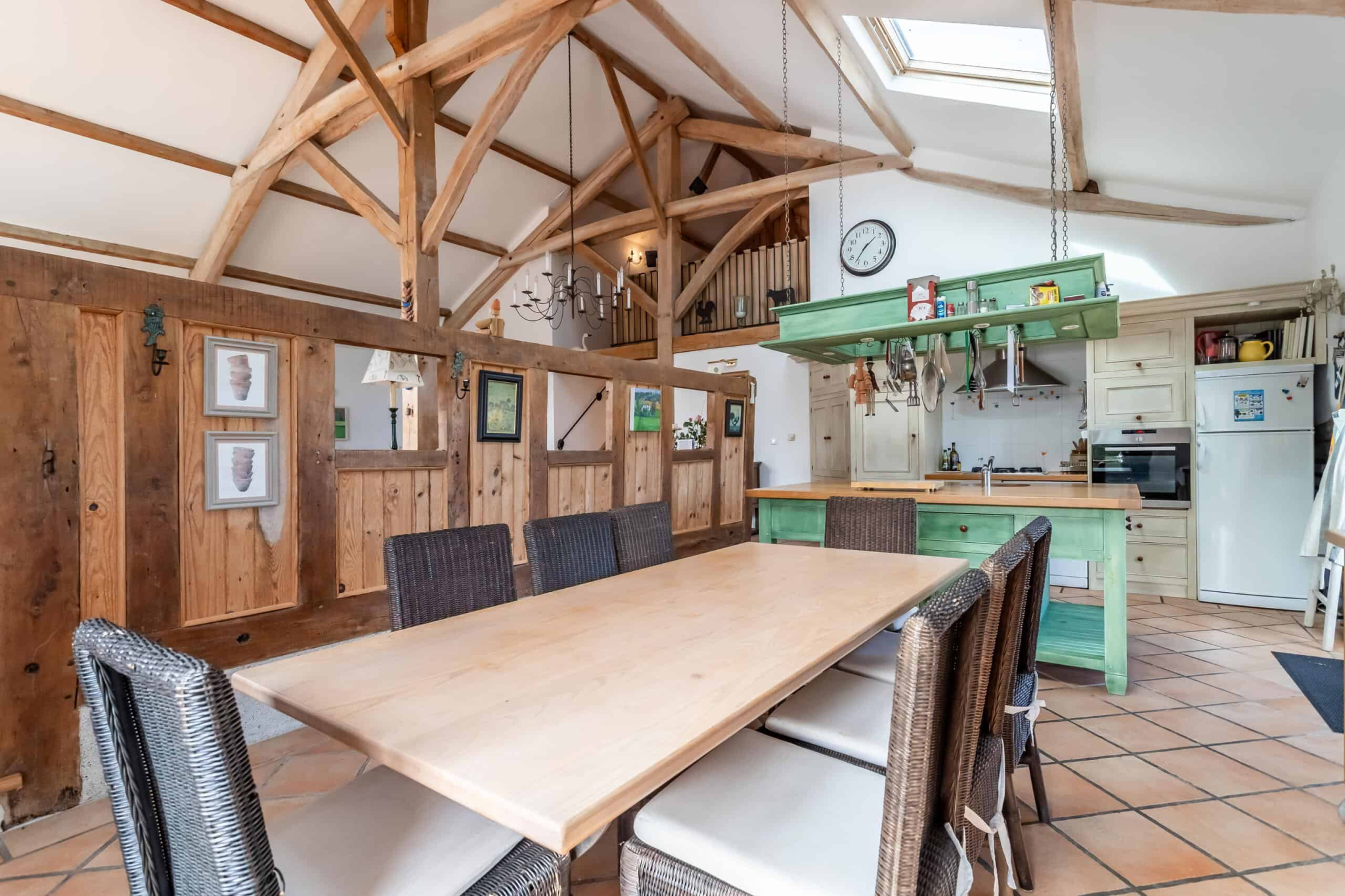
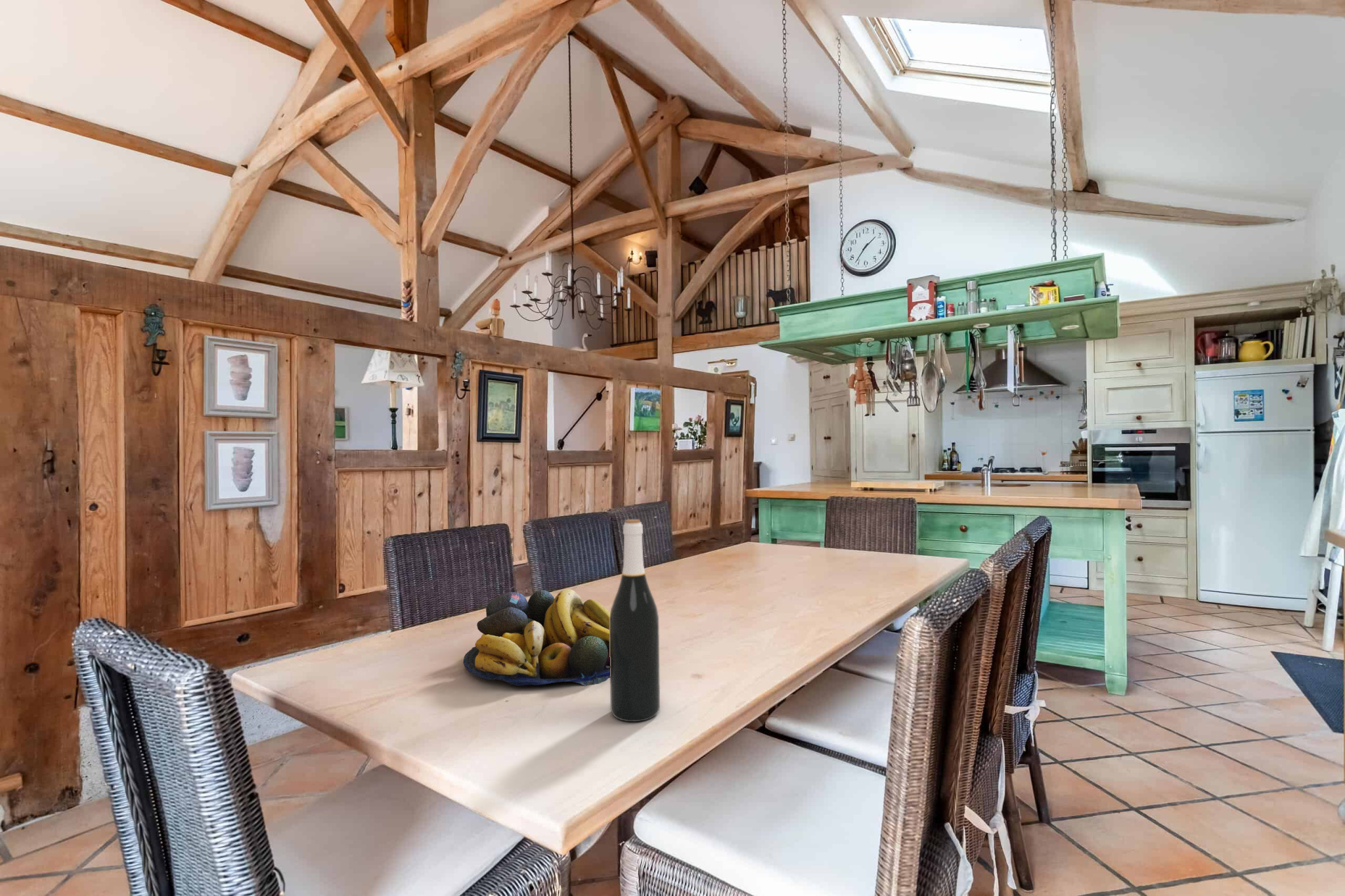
+ wine bottle [609,519,661,722]
+ fruit bowl [462,589,610,687]
